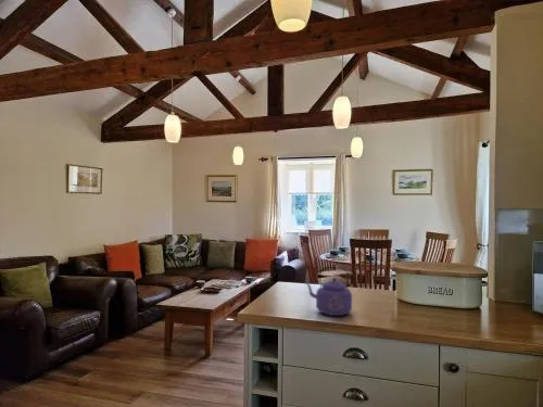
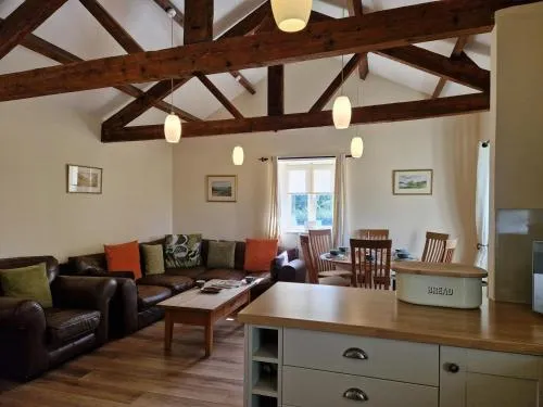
- kettle [303,266,353,317]
